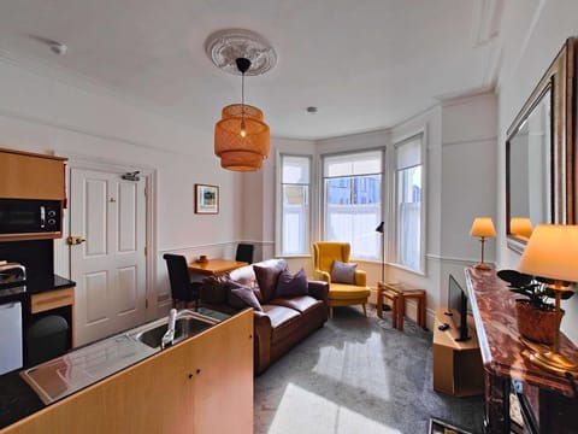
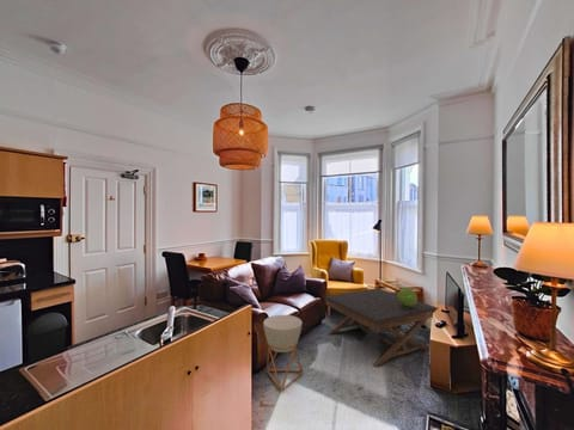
+ coffee table [322,287,440,368]
+ planter [262,314,304,392]
+ decorative sphere [397,287,419,307]
